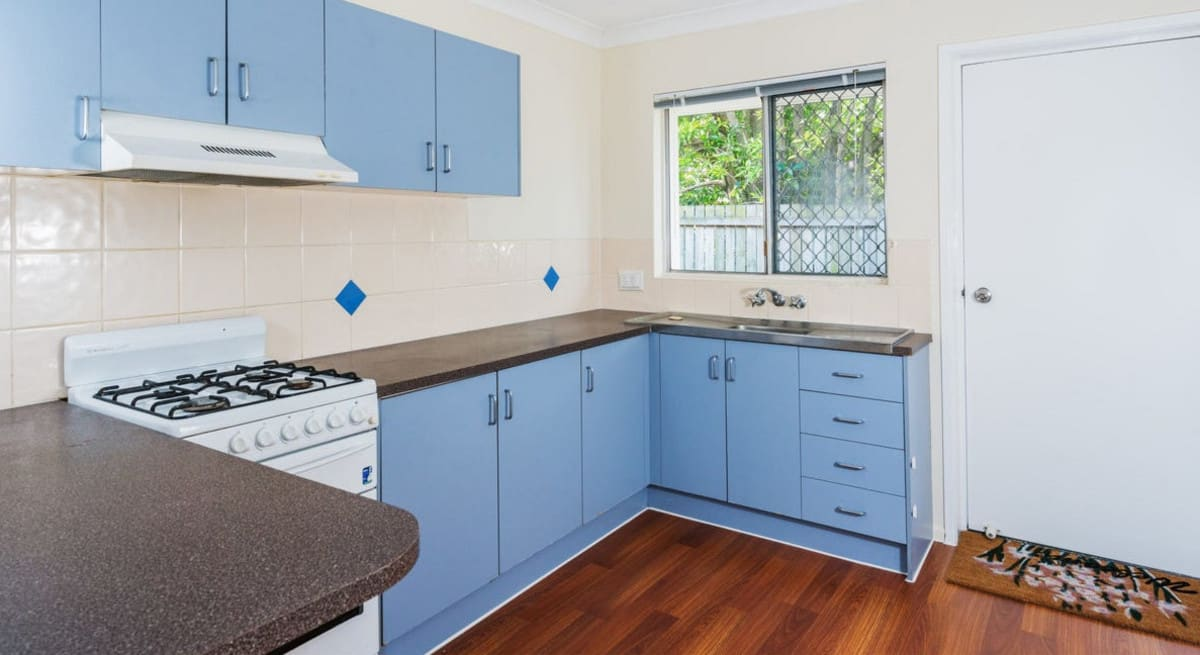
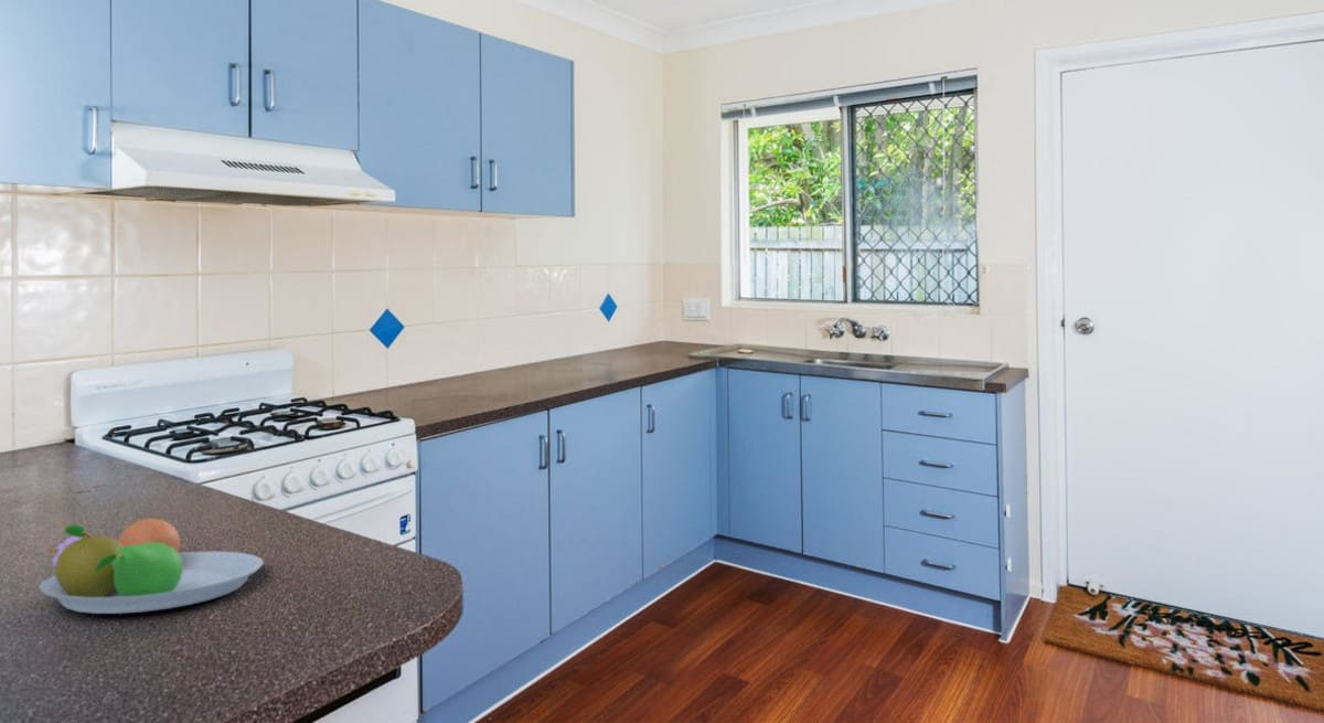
+ fruit bowl [38,515,265,615]
